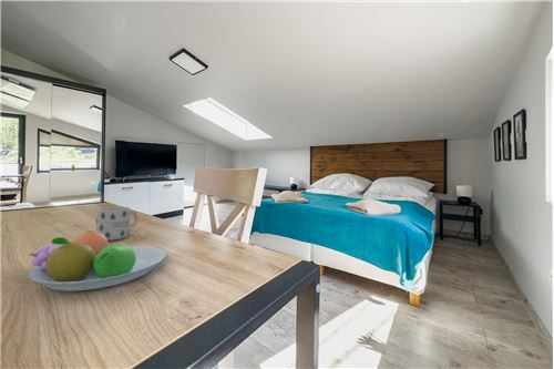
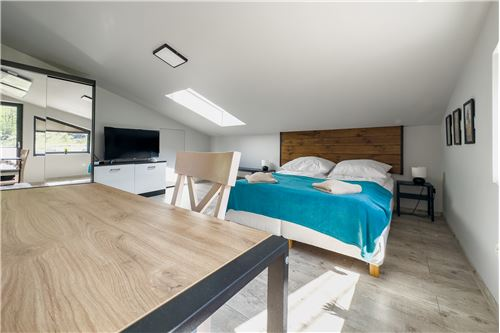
- fruit bowl [28,229,167,293]
- mug [95,206,140,242]
